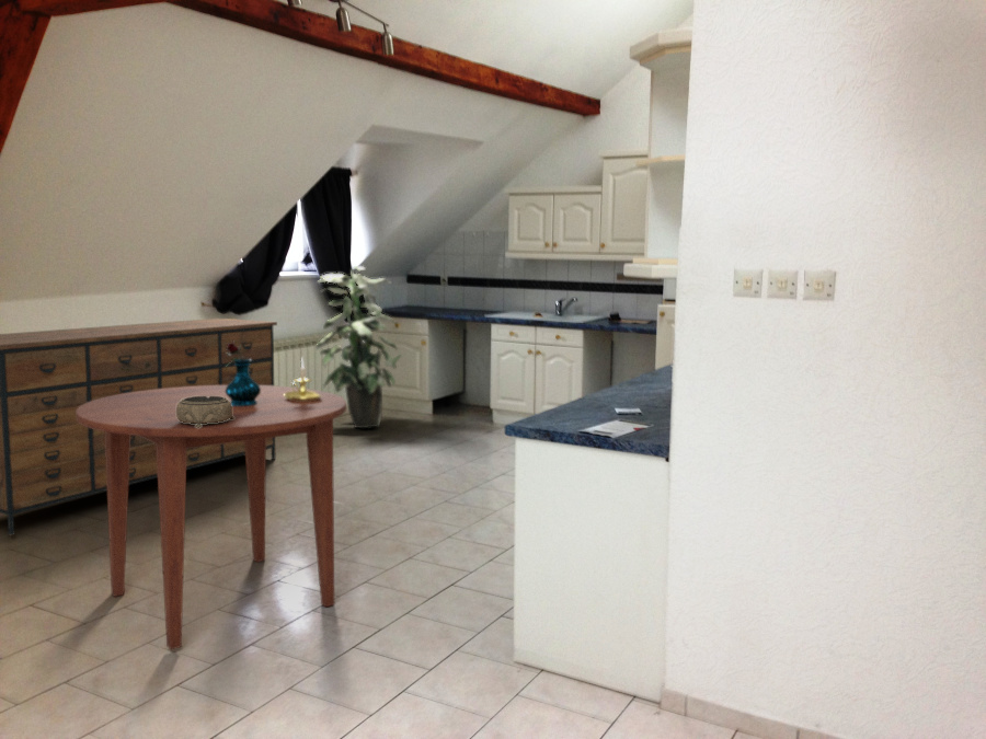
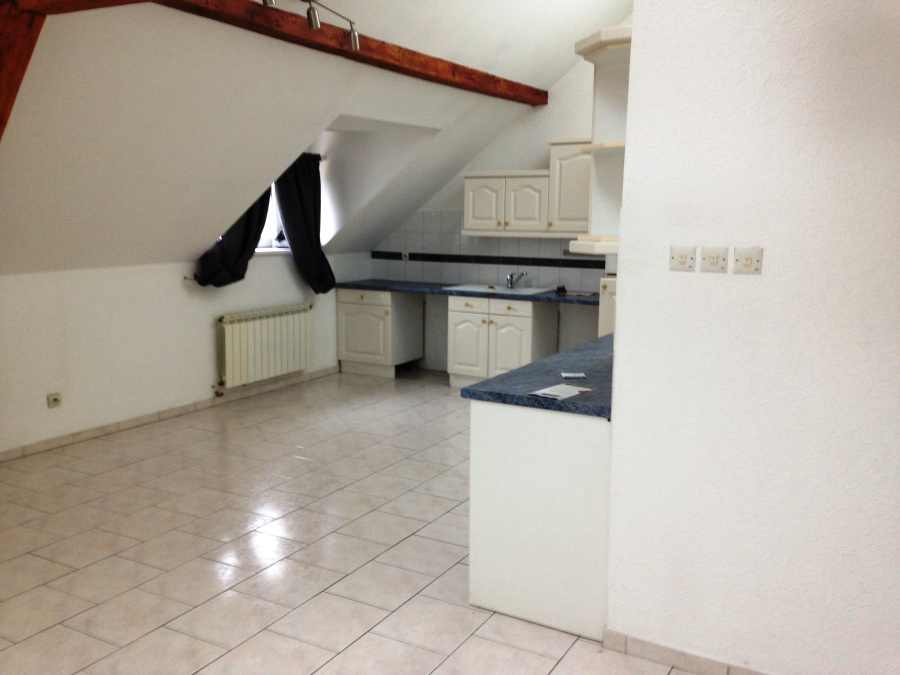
- vase [226,340,261,406]
- candle holder [285,356,322,402]
- dining table [76,385,347,650]
- indoor plant [314,265,403,429]
- decorative bowl [176,396,234,428]
- sideboard [0,317,278,536]
